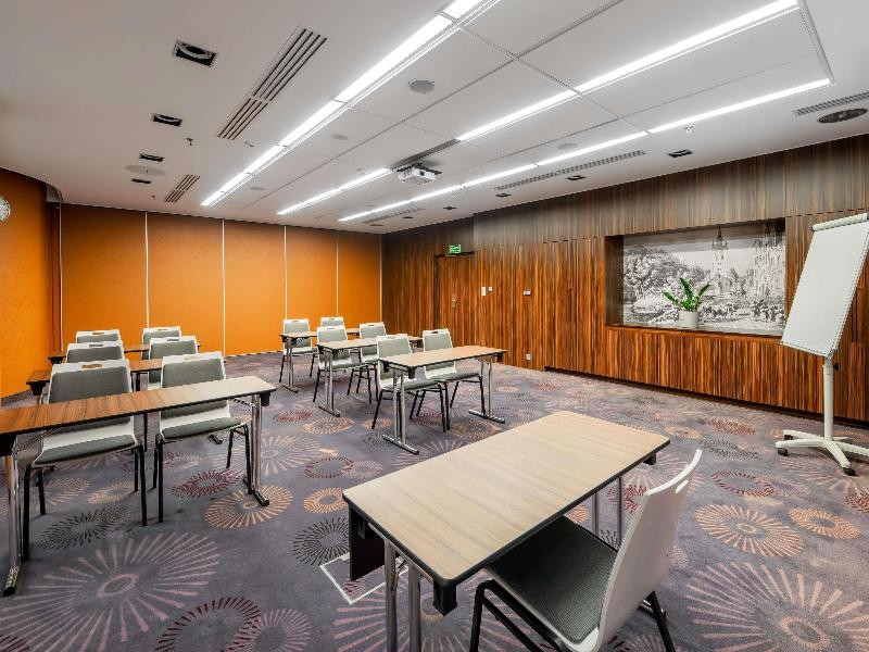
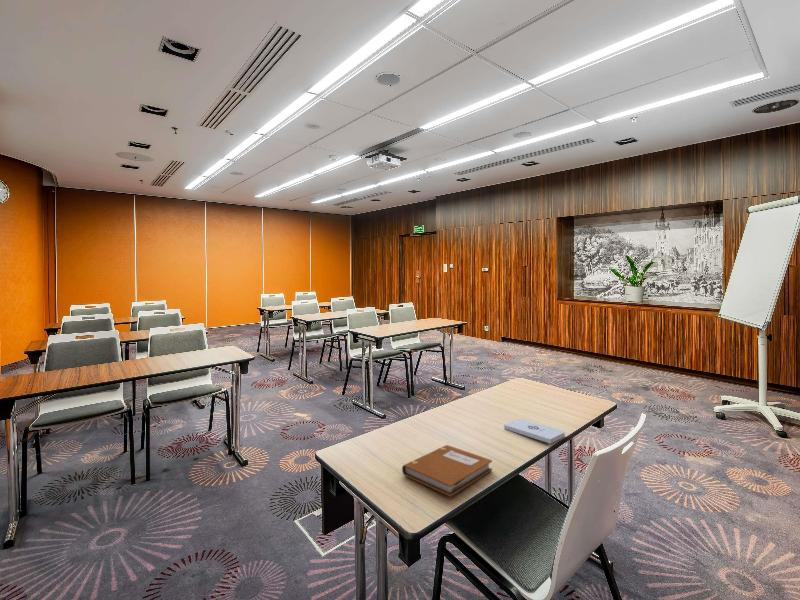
+ notepad [503,418,566,444]
+ notebook [401,444,493,498]
